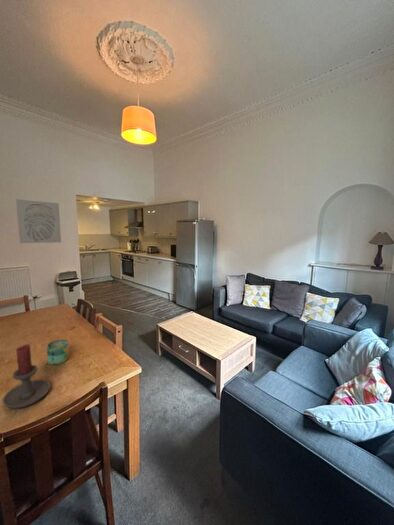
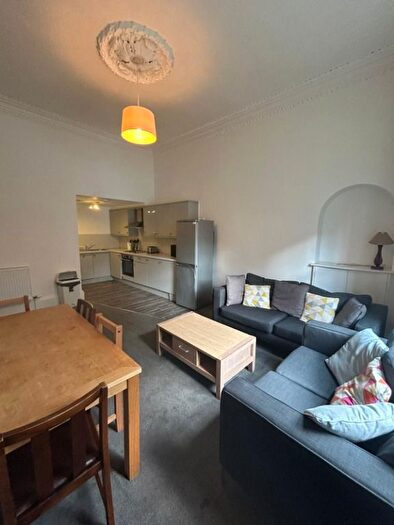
- candle holder [1,343,51,409]
- mug [46,339,70,365]
- wall art [15,199,62,244]
